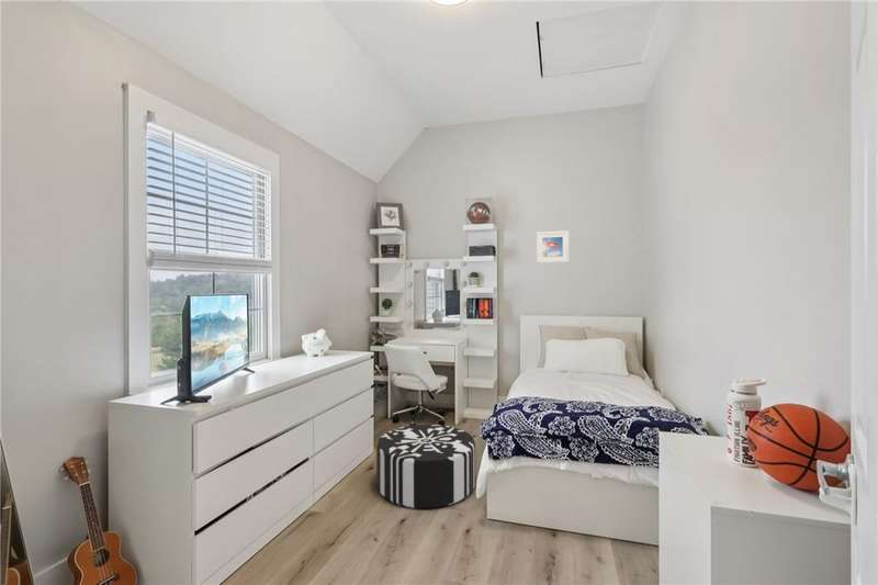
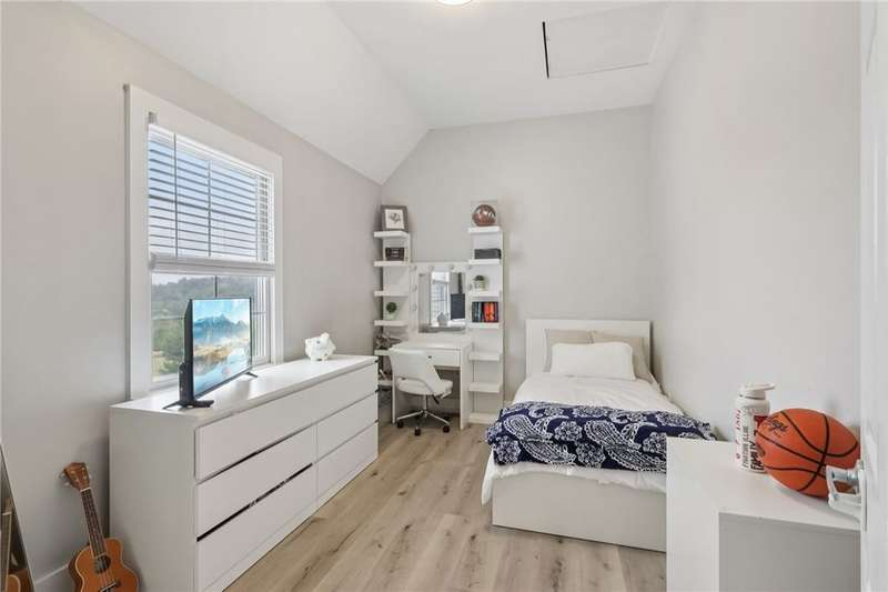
- pouf [375,424,476,509]
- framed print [536,229,570,263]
